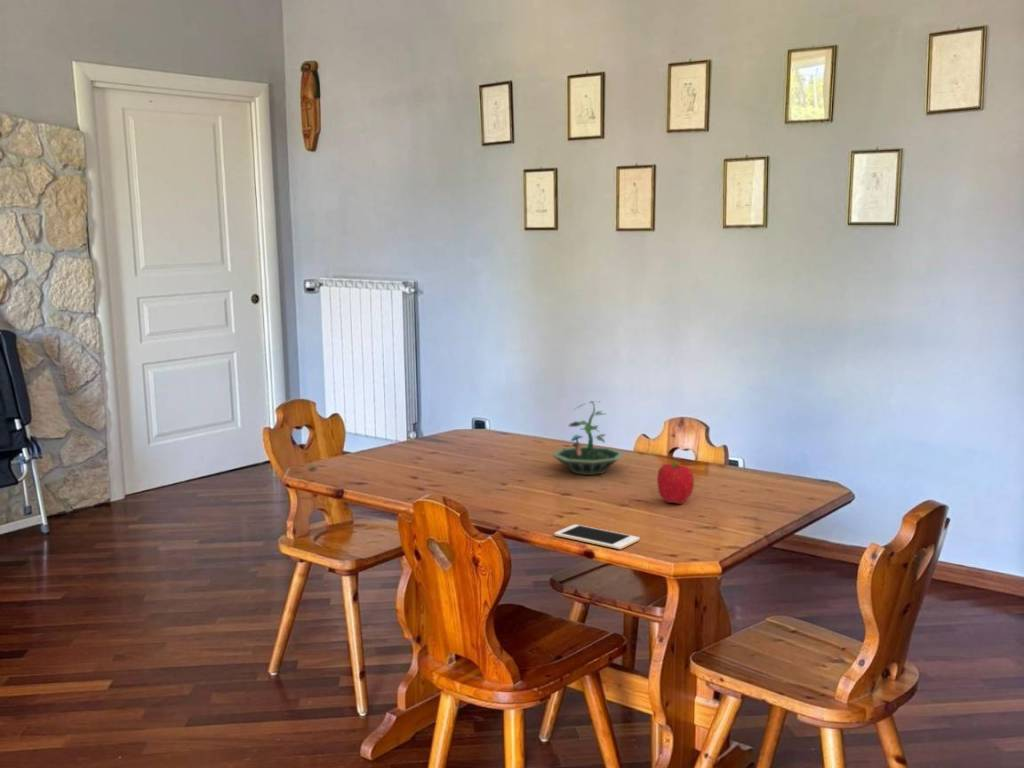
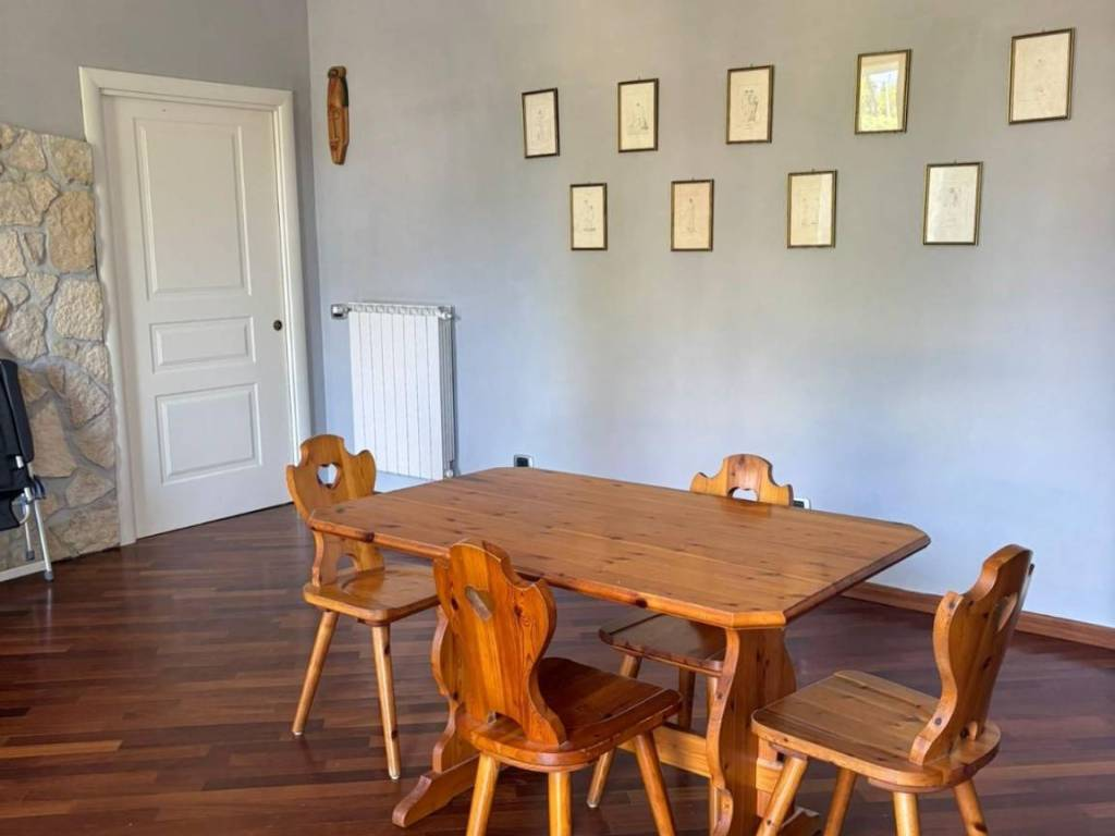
- fruit [656,459,695,505]
- cell phone [553,524,640,550]
- terrarium [551,400,626,476]
